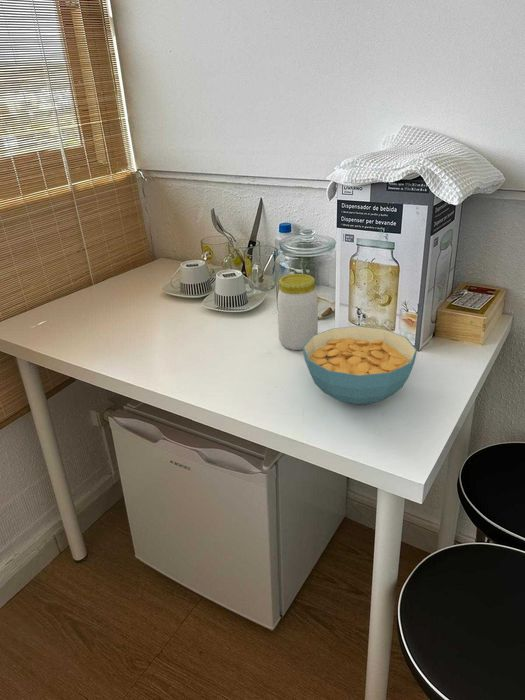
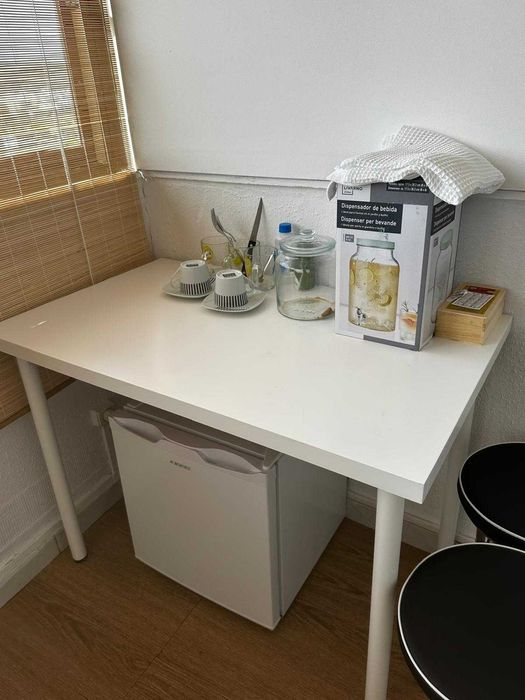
- jar [276,273,319,351]
- cereal bowl [302,325,418,405]
